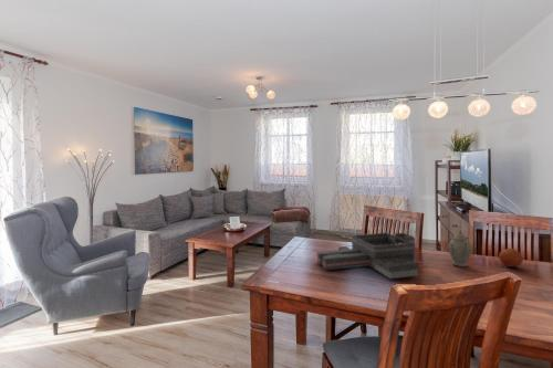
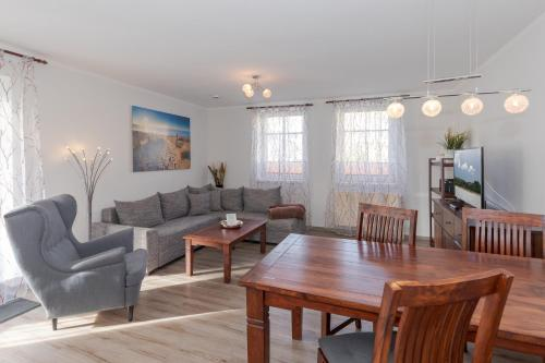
- chinaware [447,229,473,267]
- fruit [498,248,524,269]
- decorative tray [316,232,419,280]
